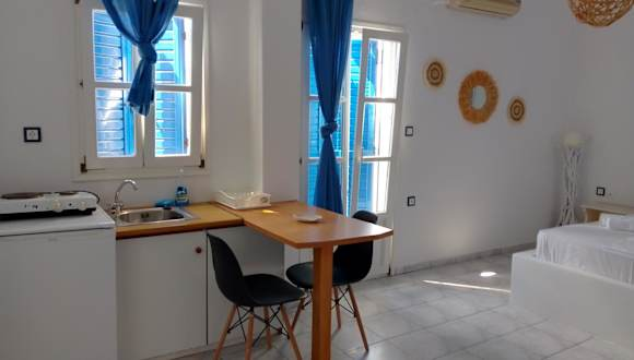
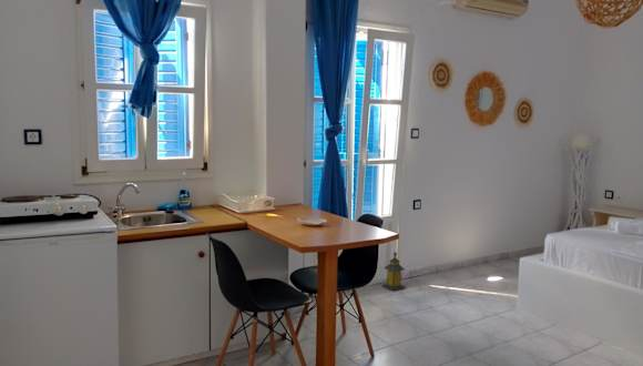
+ lantern [381,251,406,292]
